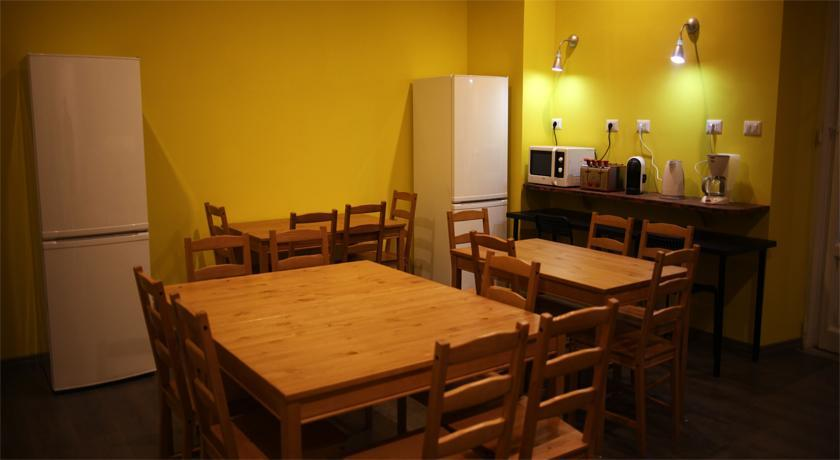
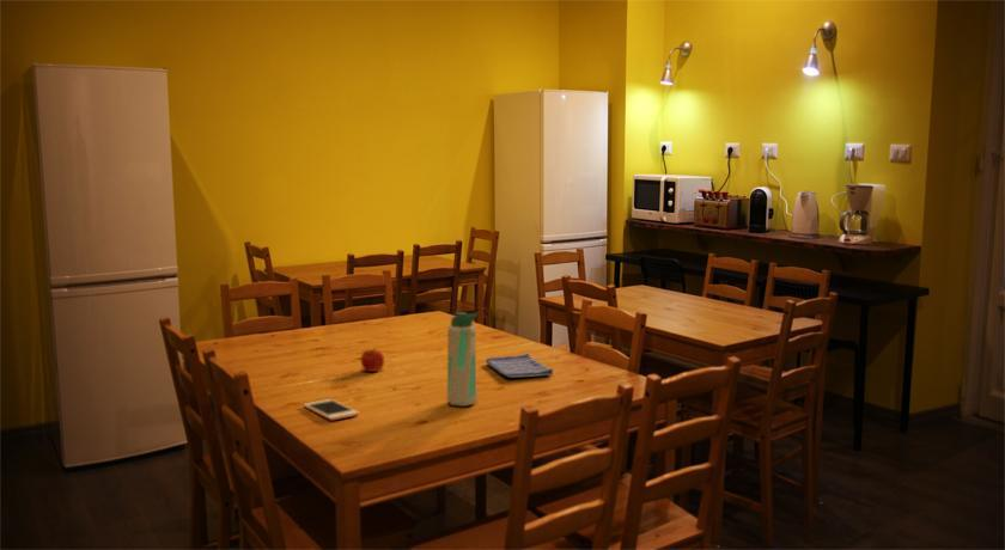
+ cell phone [303,398,360,422]
+ fruit [360,347,385,373]
+ water bottle [446,311,479,408]
+ dish towel [485,353,554,379]
